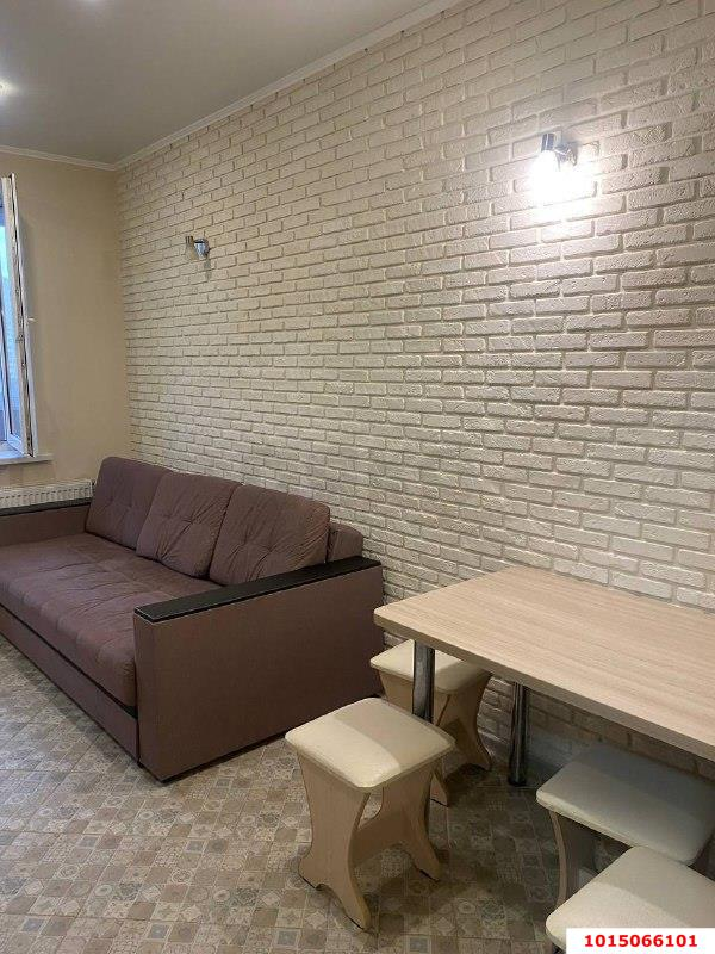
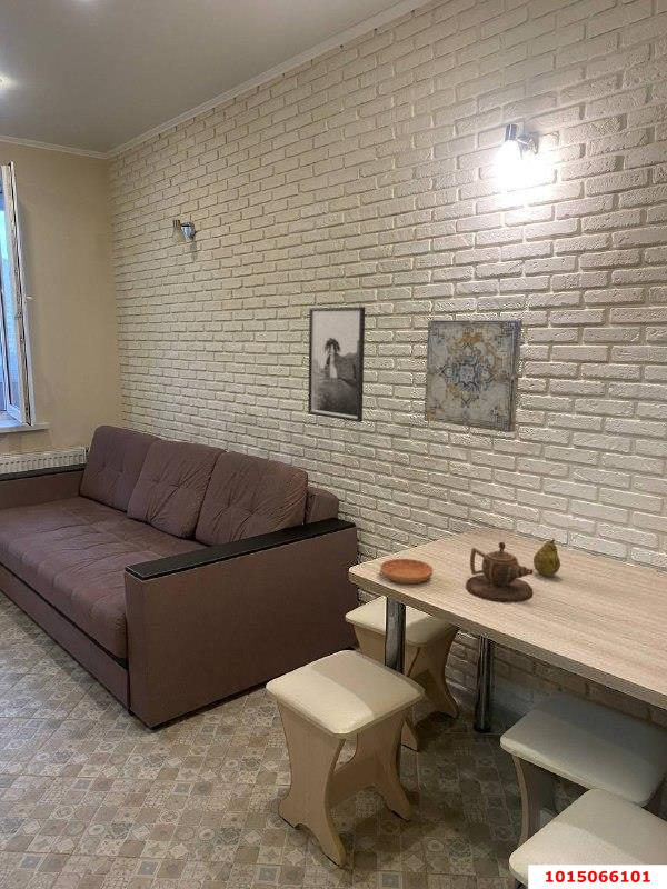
+ fruit [532,538,561,577]
+ wall art [424,319,524,433]
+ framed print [307,306,366,423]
+ teapot [465,541,535,603]
+ saucer [379,558,435,585]
